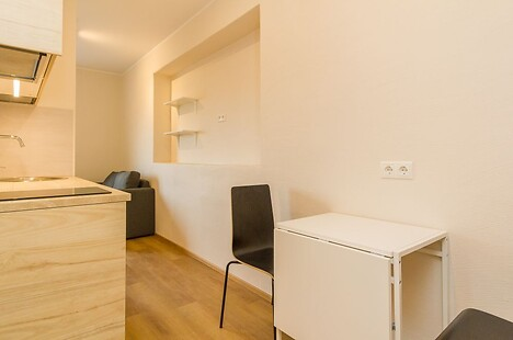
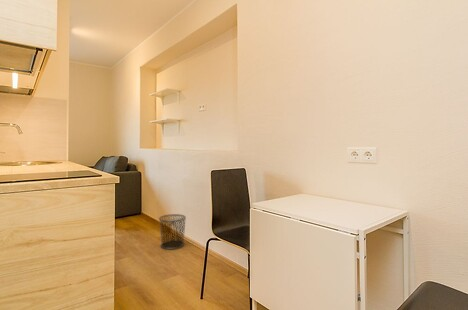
+ waste bin [158,213,187,250]
